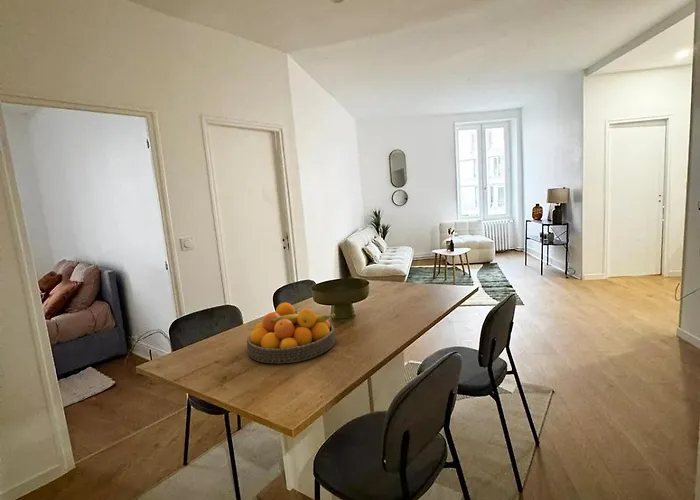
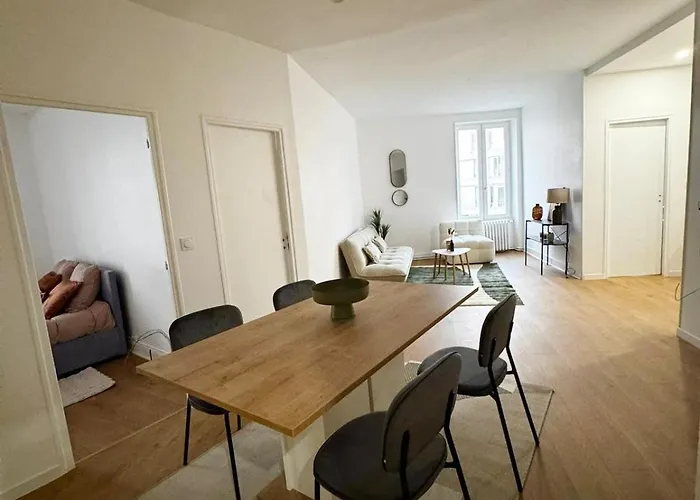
- fruit bowl [246,302,336,364]
